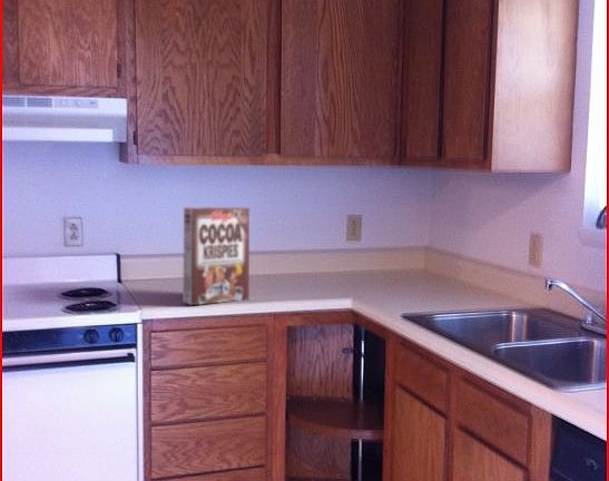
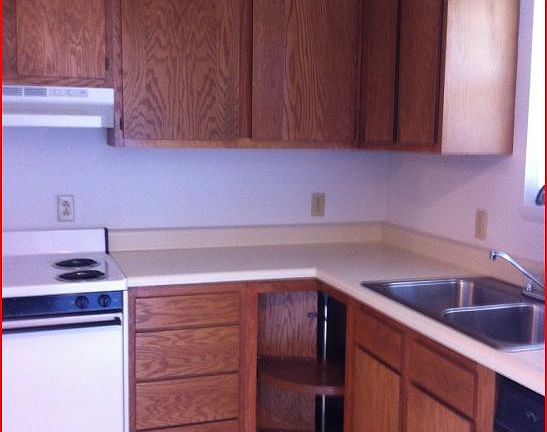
- cereal box [181,206,252,306]
